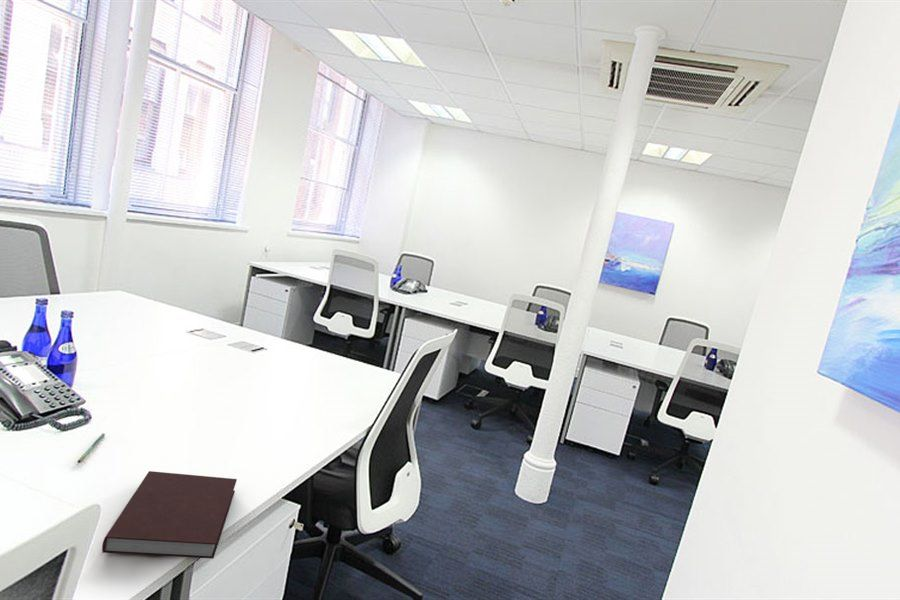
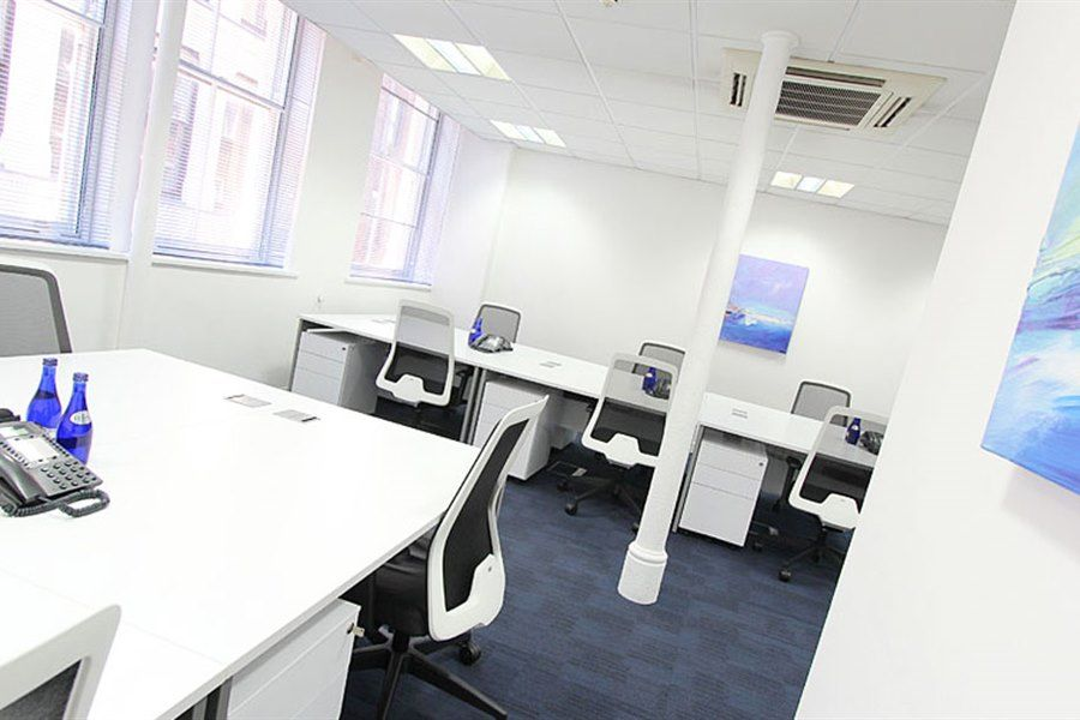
- notebook [101,470,238,560]
- pen [77,432,106,464]
